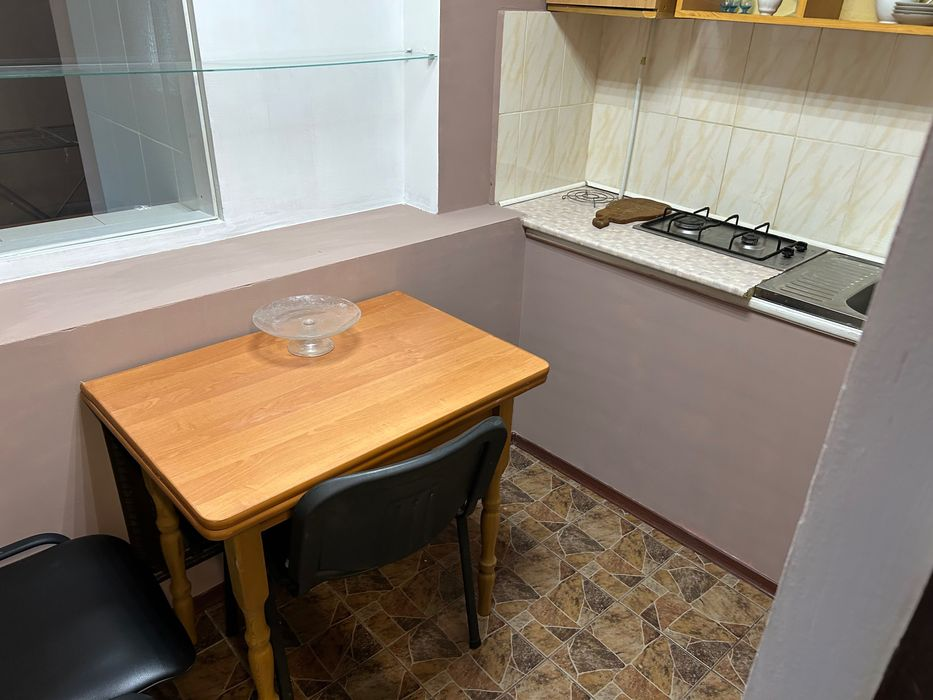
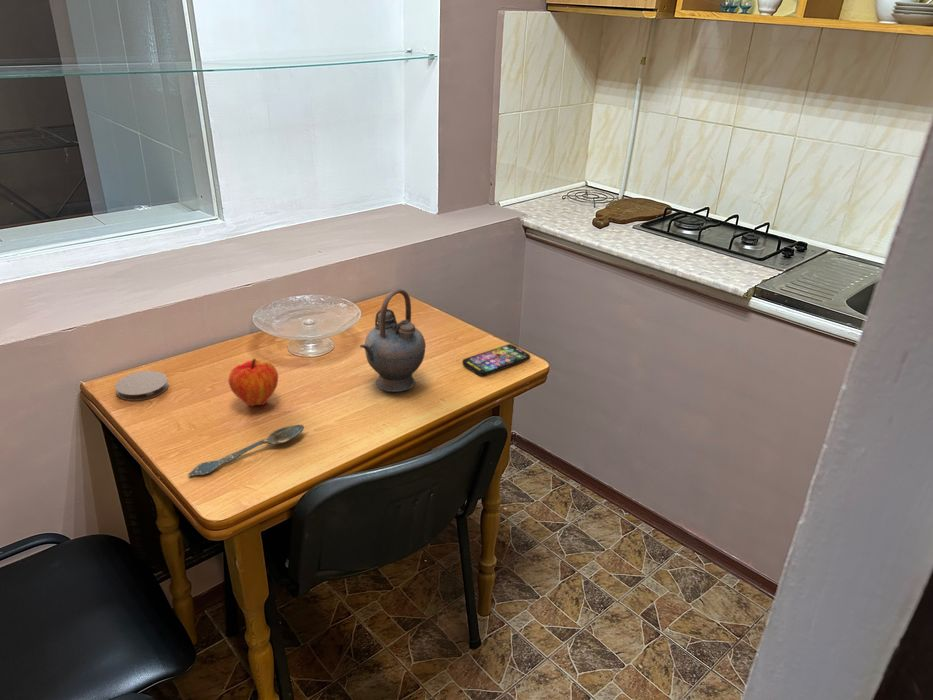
+ teapot [359,288,427,393]
+ smartphone [461,343,531,377]
+ fruit [227,357,279,407]
+ coaster [114,370,169,402]
+ spoon [187,424,305,478]
